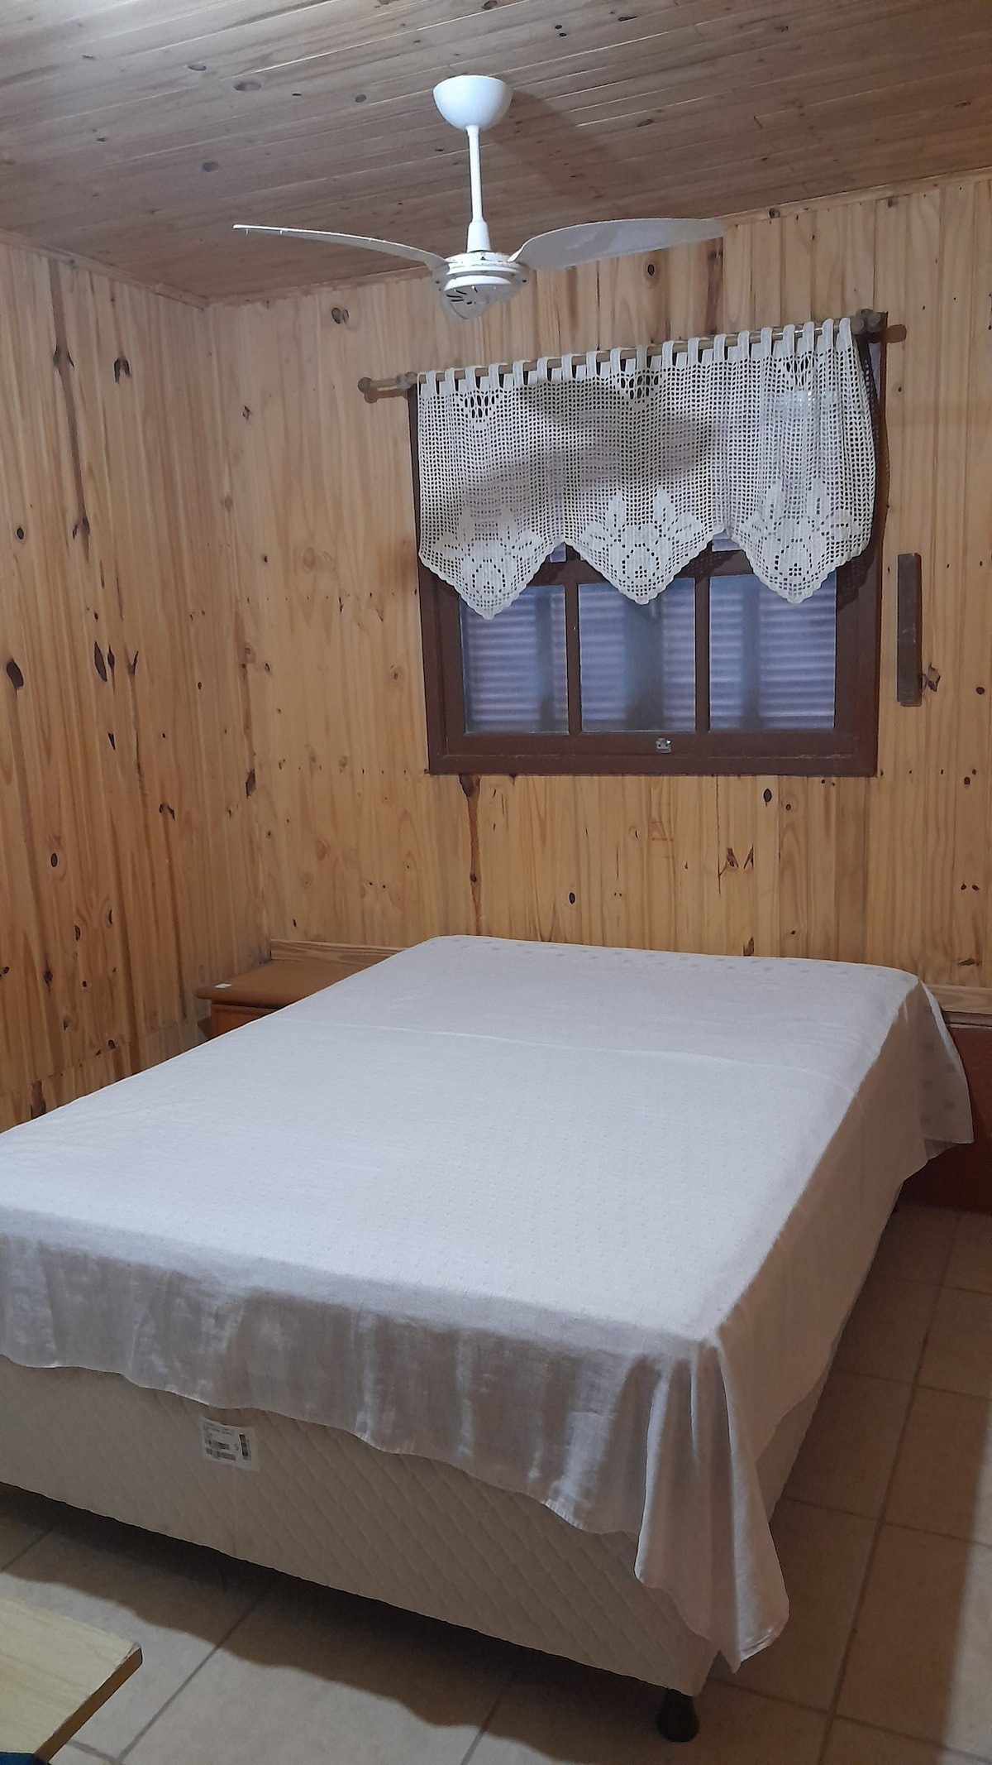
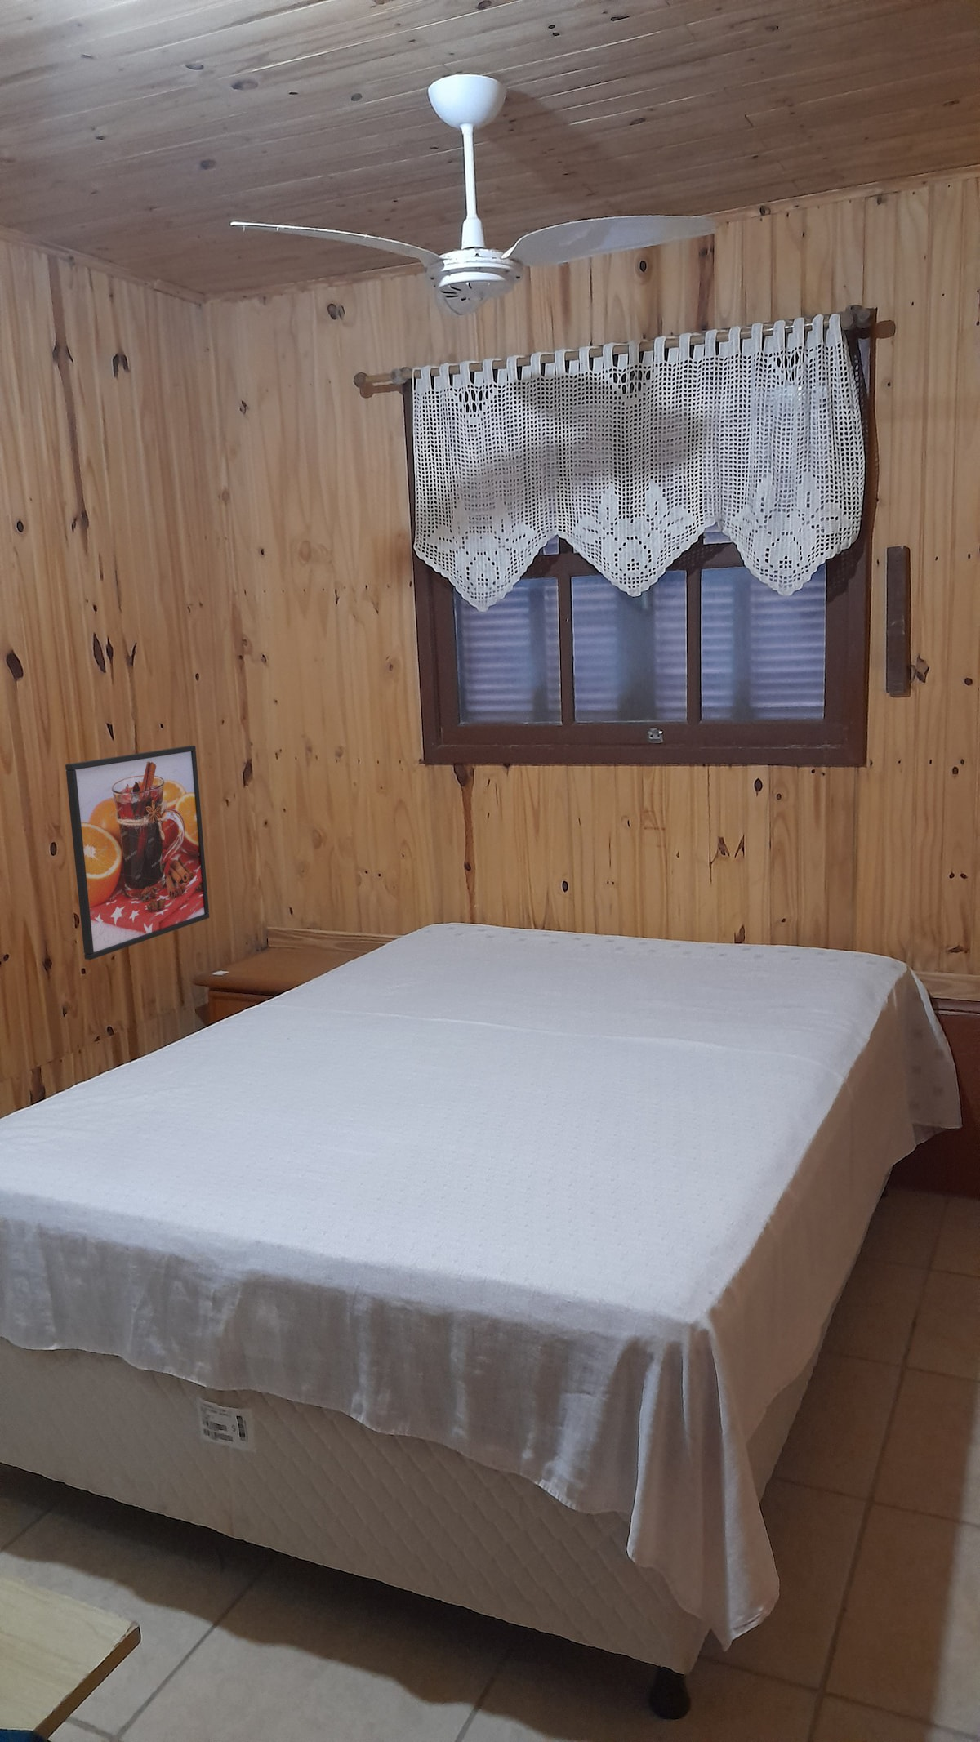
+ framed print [65,745,209,961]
